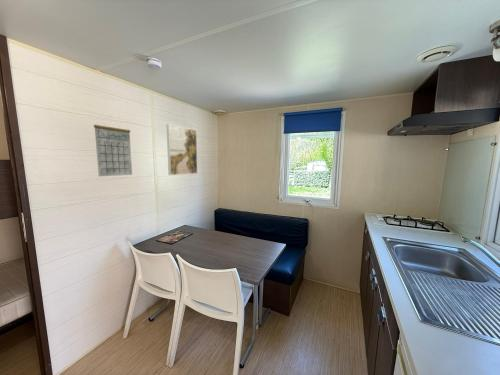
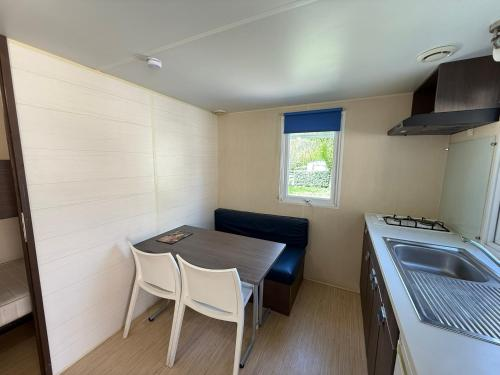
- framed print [166,123,198,176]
- calendar [93,115,133,177]
